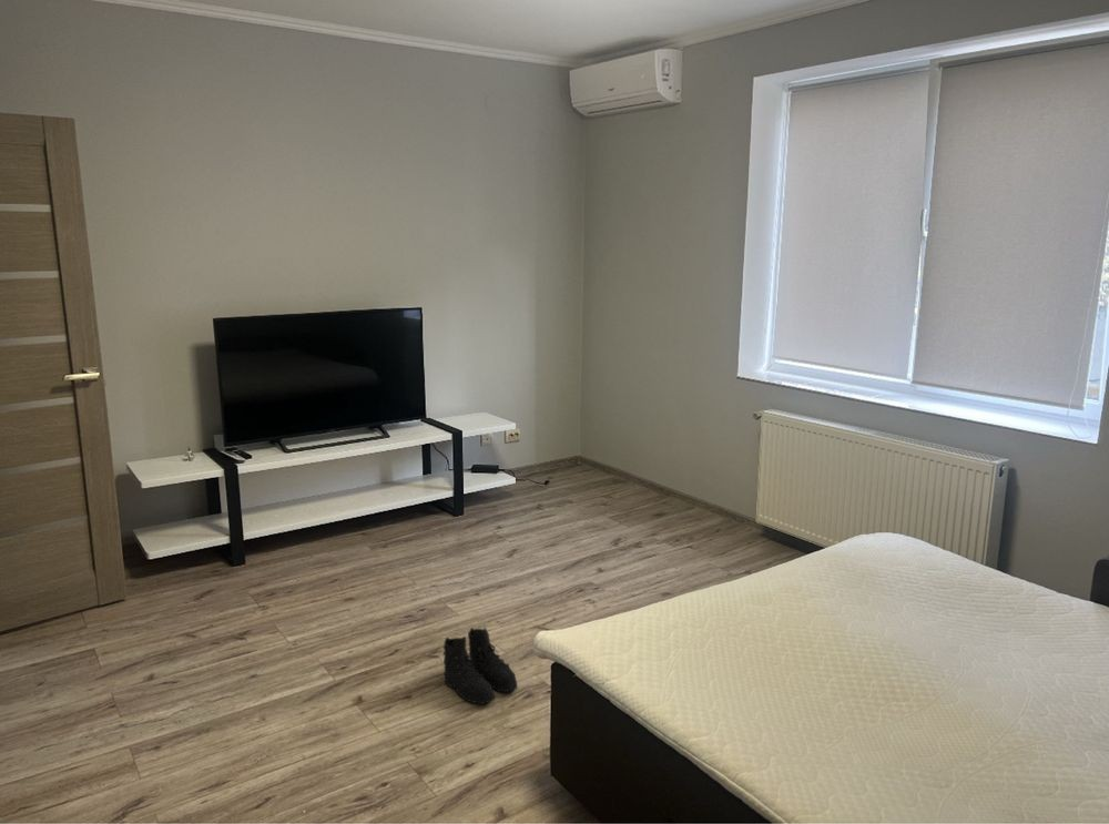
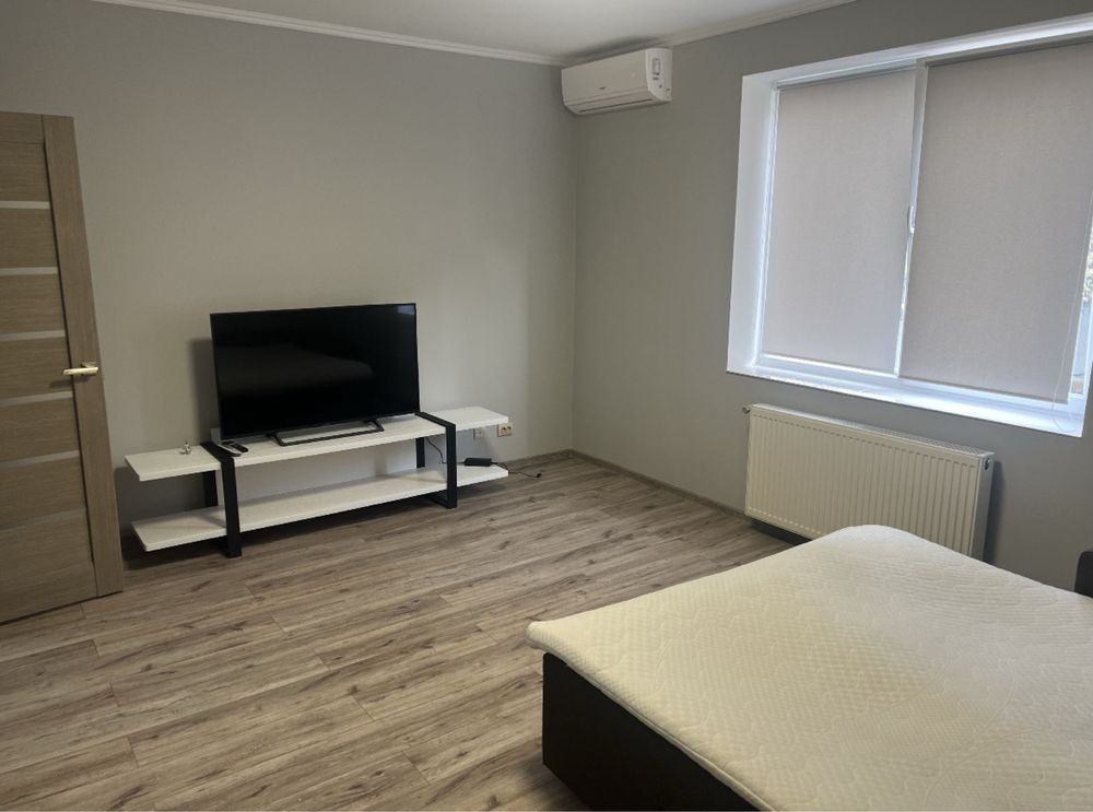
- boots [441,627,518,705]
